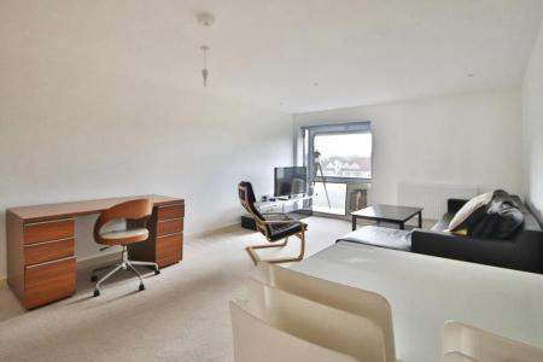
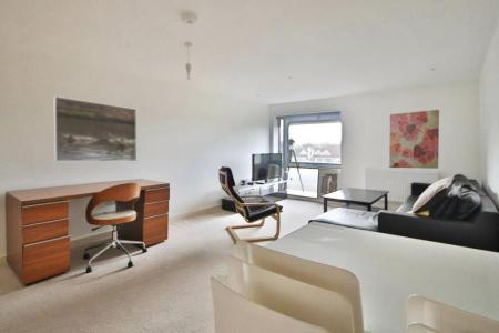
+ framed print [53,95,138,162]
+ wall art [388,109,440,170]
